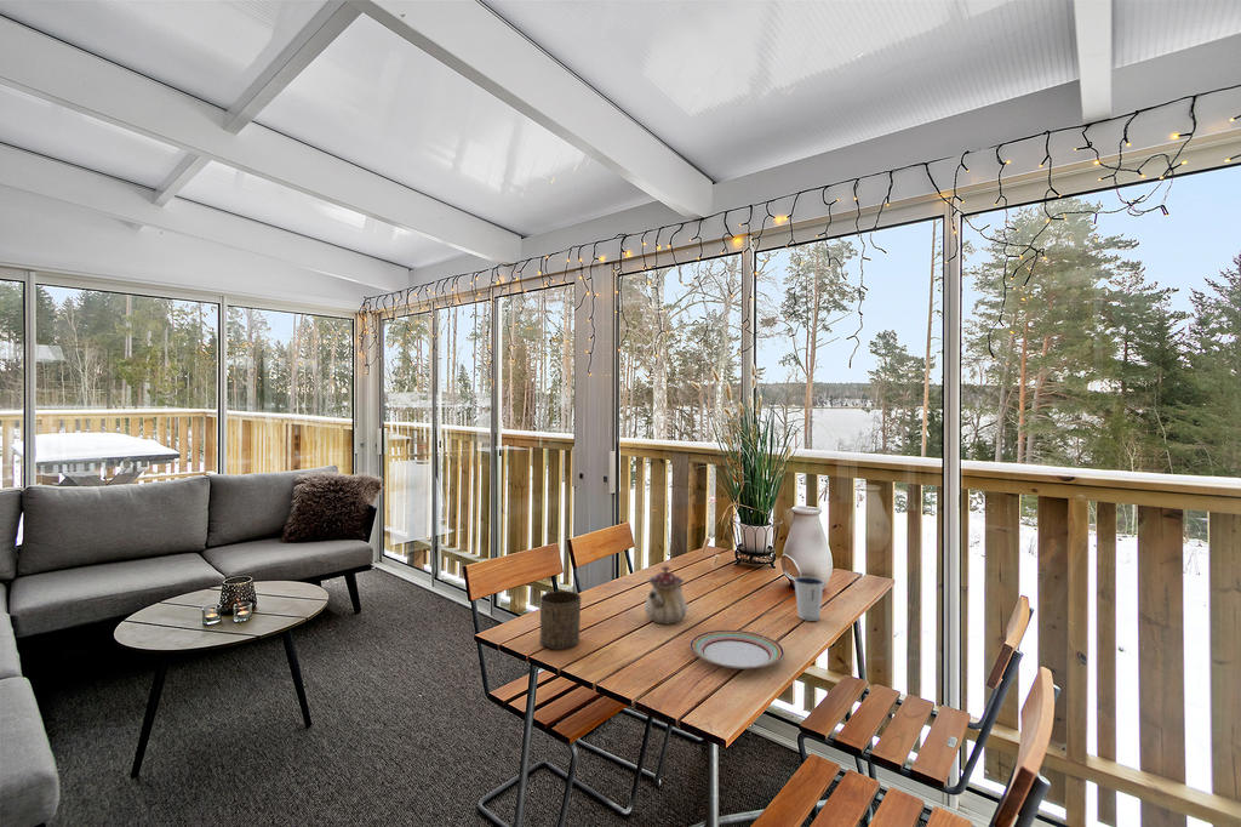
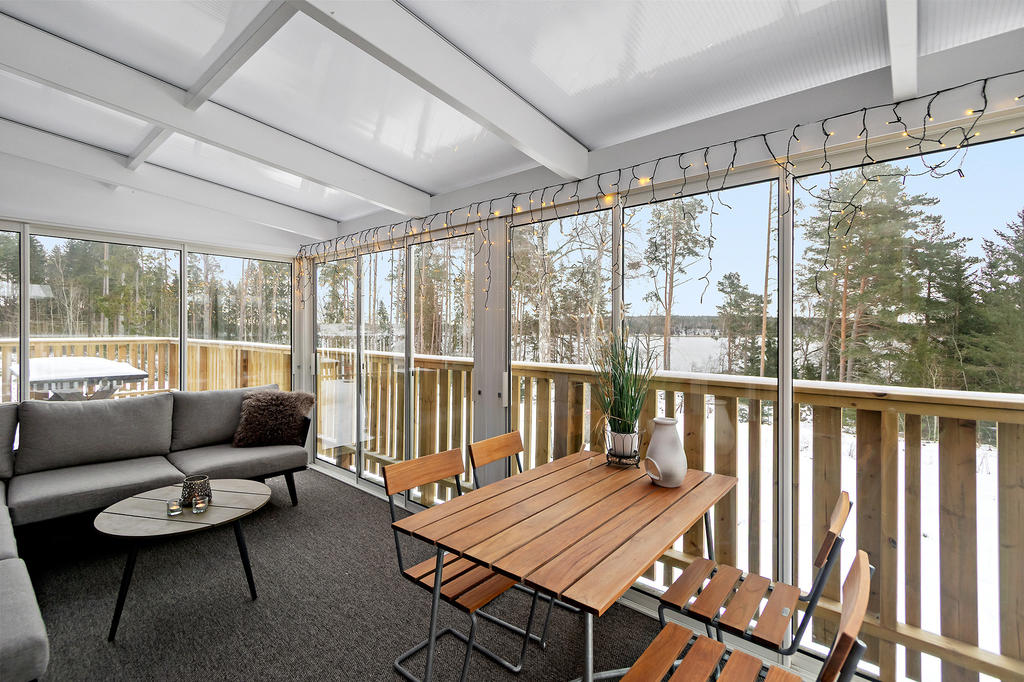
- cup [539,589,582,650]
- teapot [644,565,688,624]
- plate [688,629,785,671]
- dixie cup [793,575,825,622]
